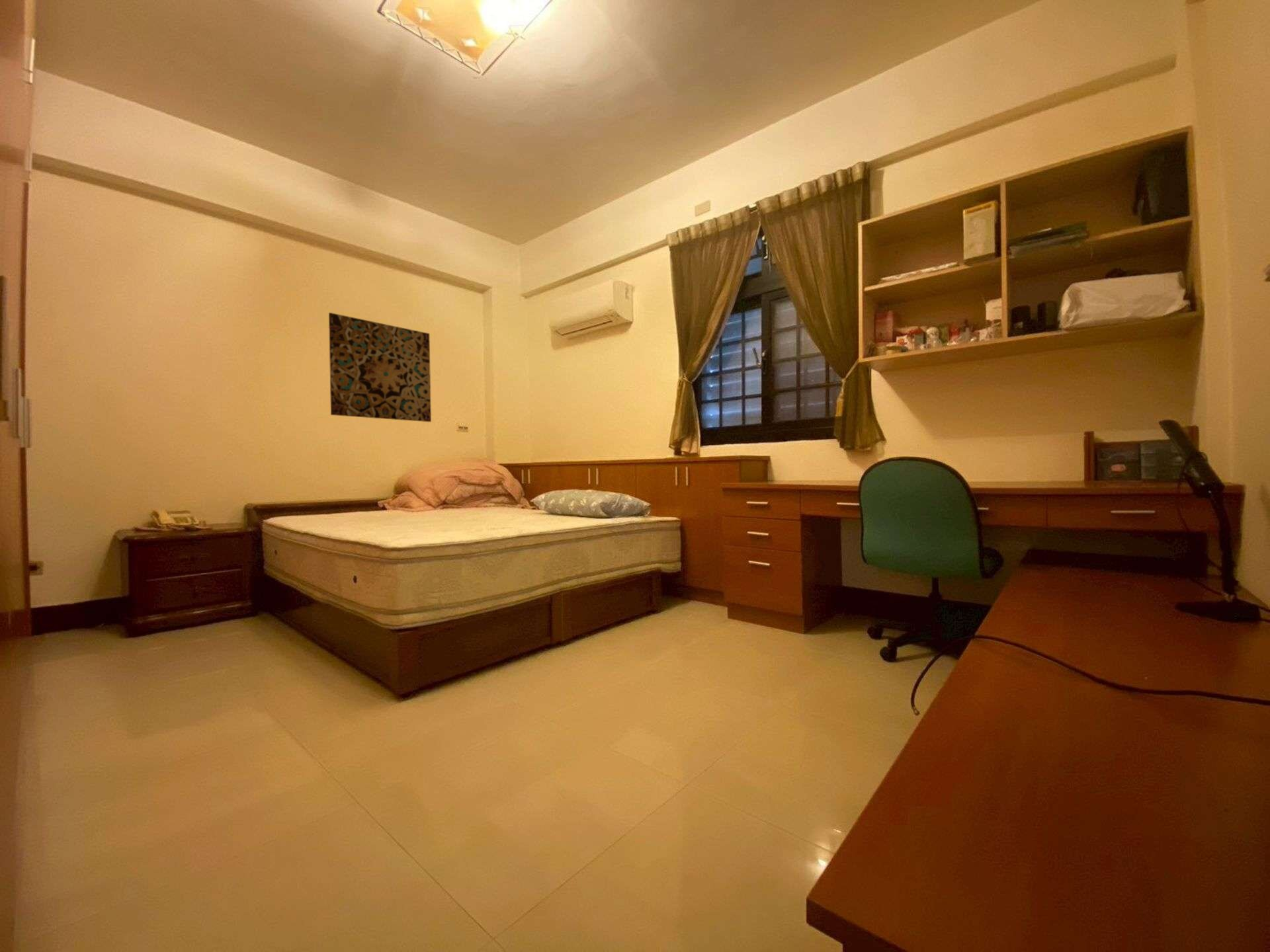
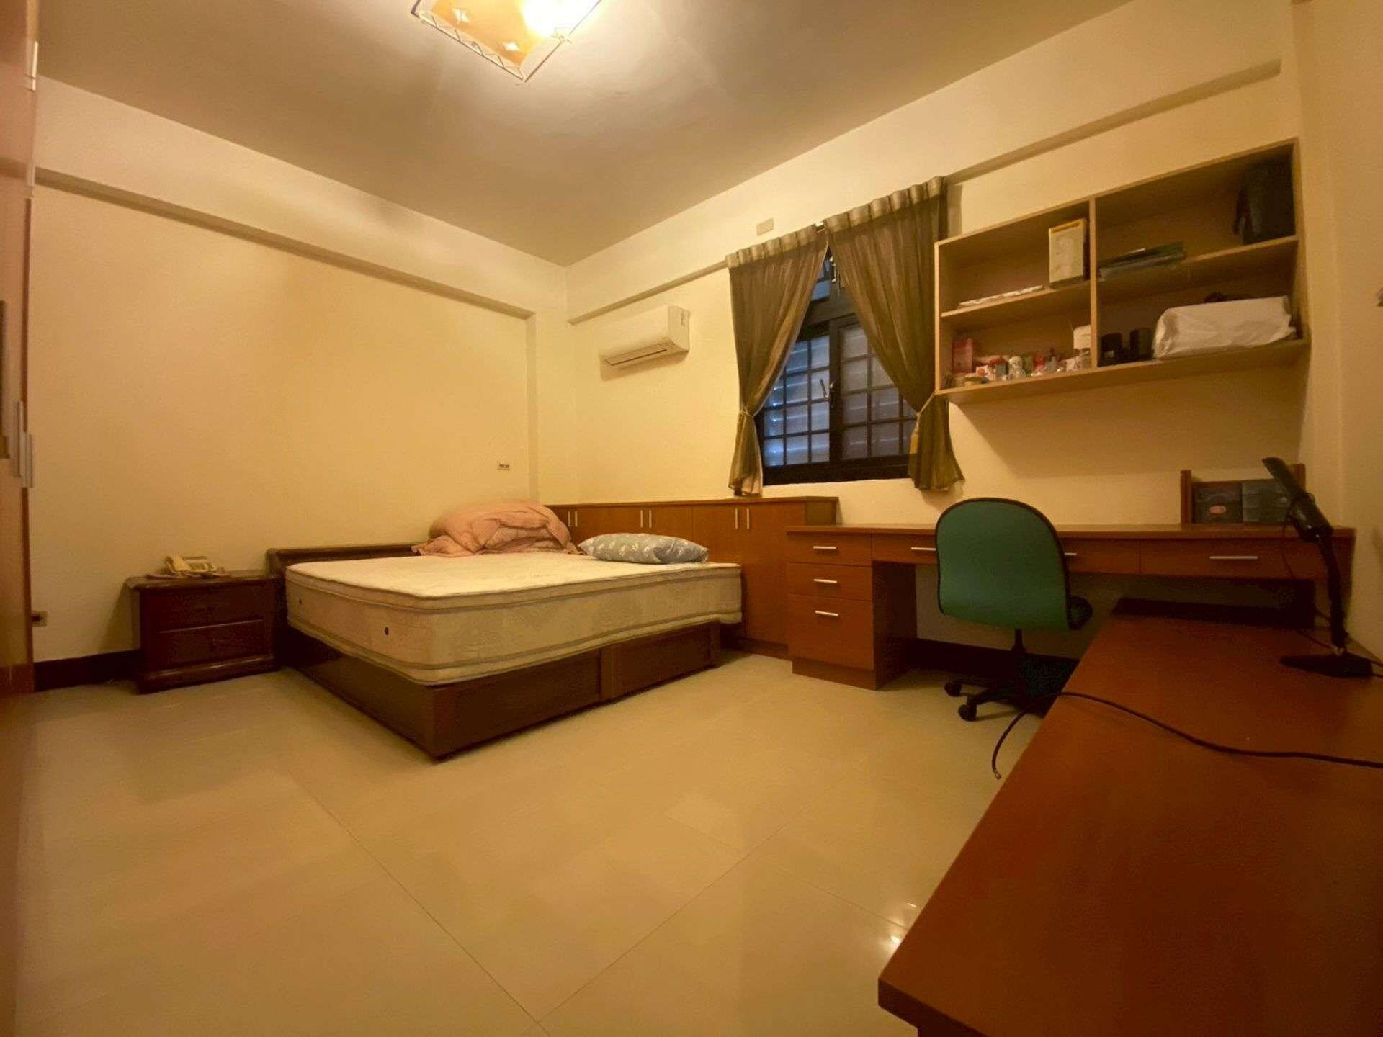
- wall art [328,312,432,422]
